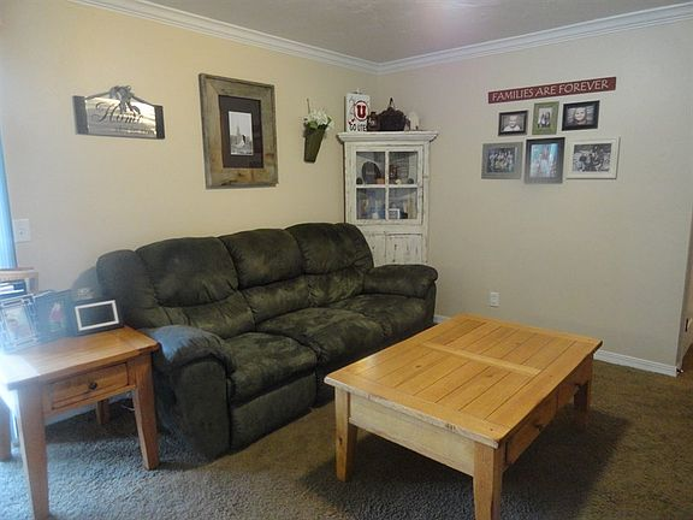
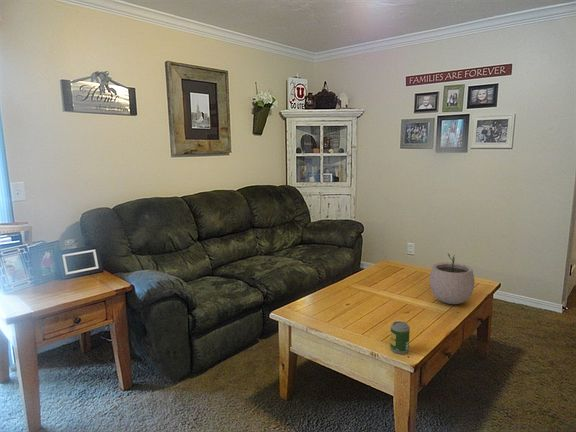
+ soda can [389,320,411,355]
+ plant pot [429,253,475,305]
